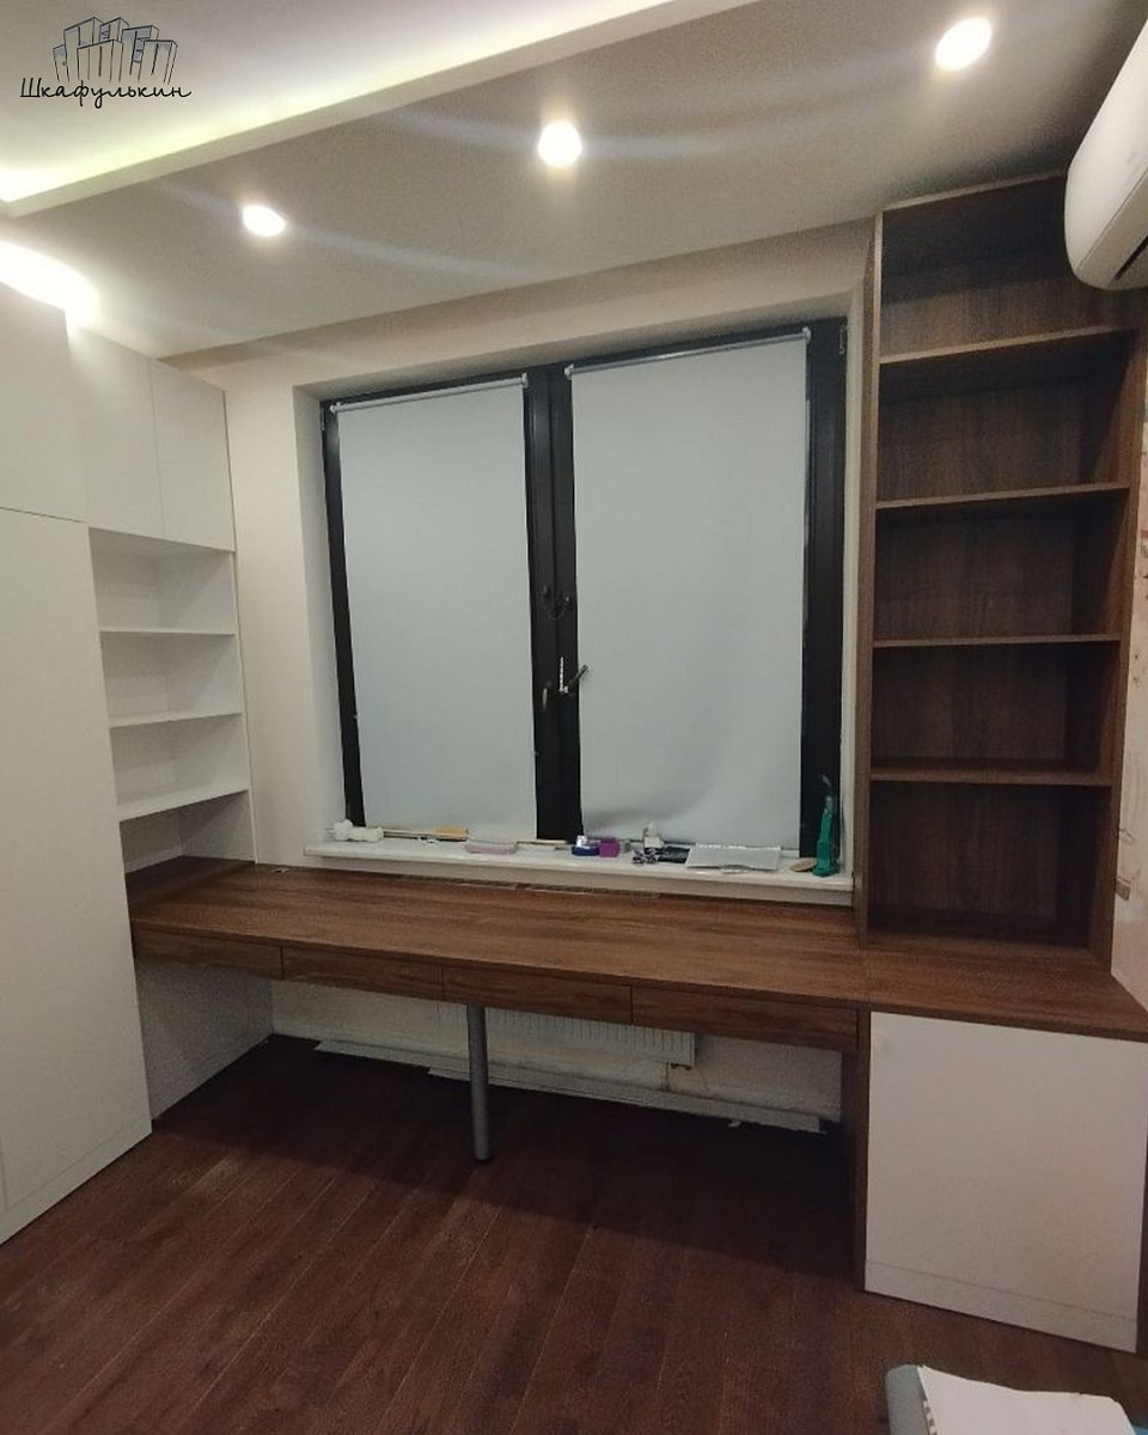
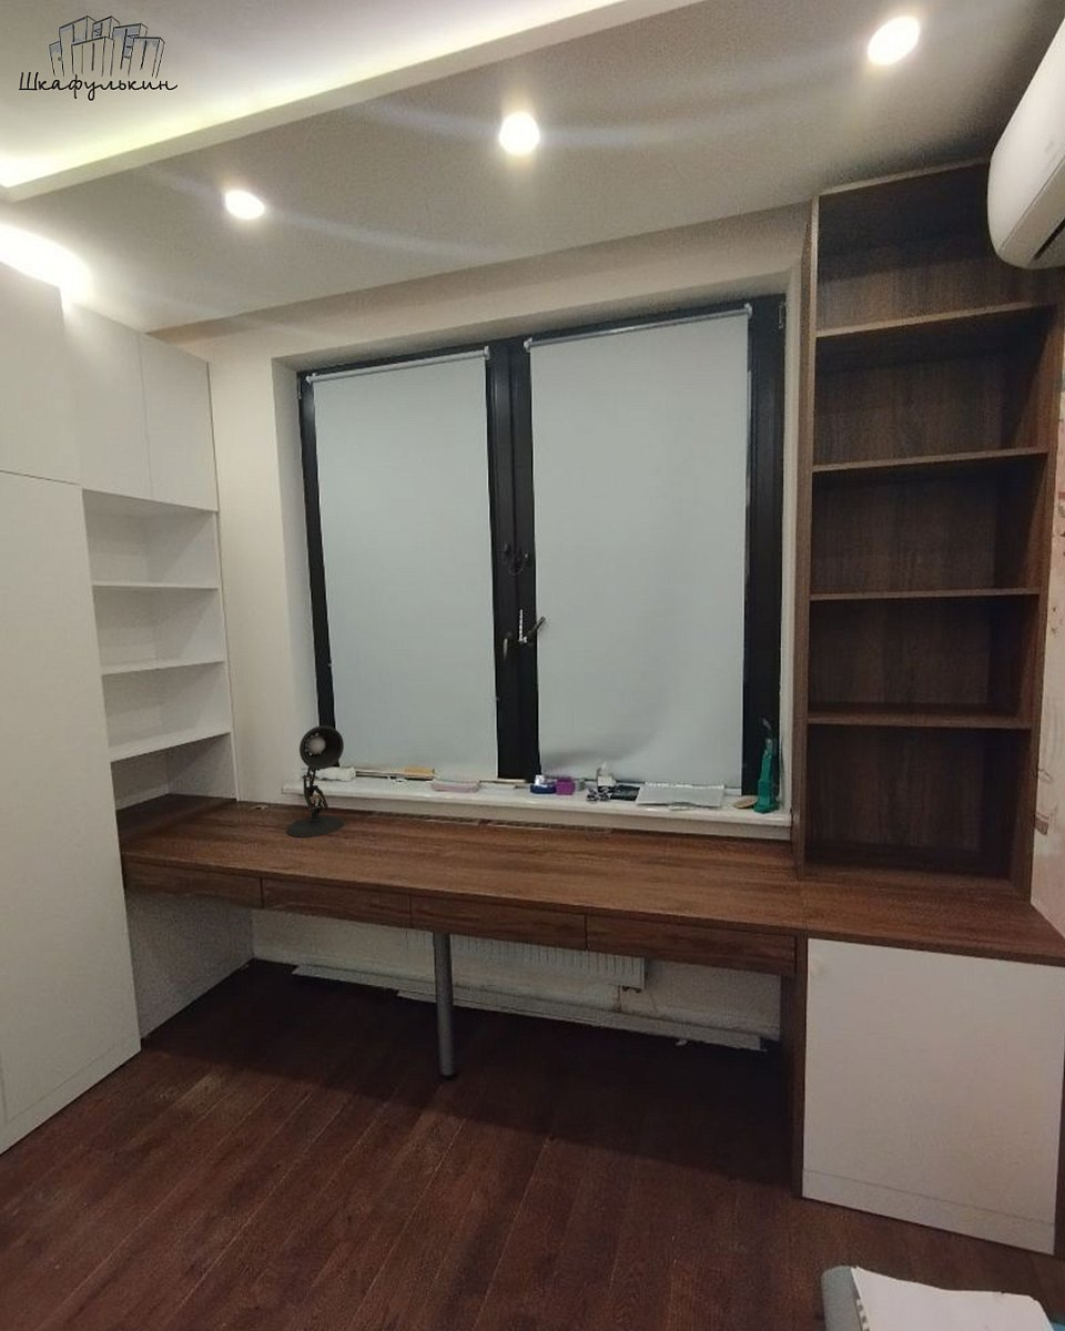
+ desk lamp [285,724,345,837]
